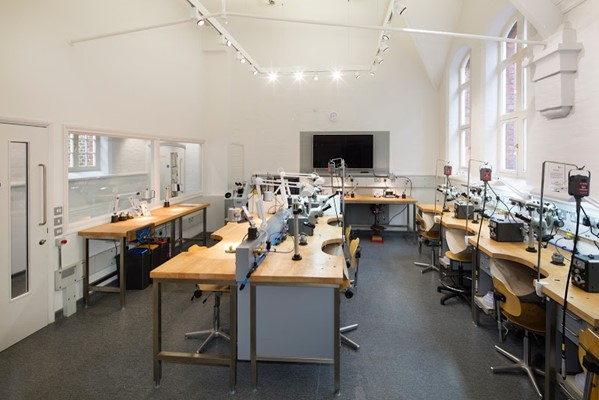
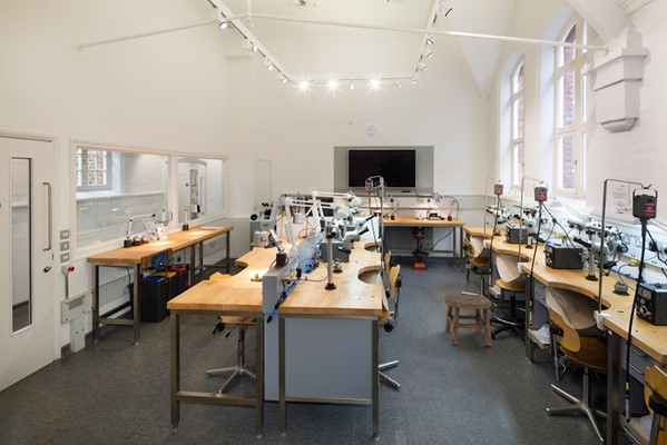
+ stool [443,294,493,347]
